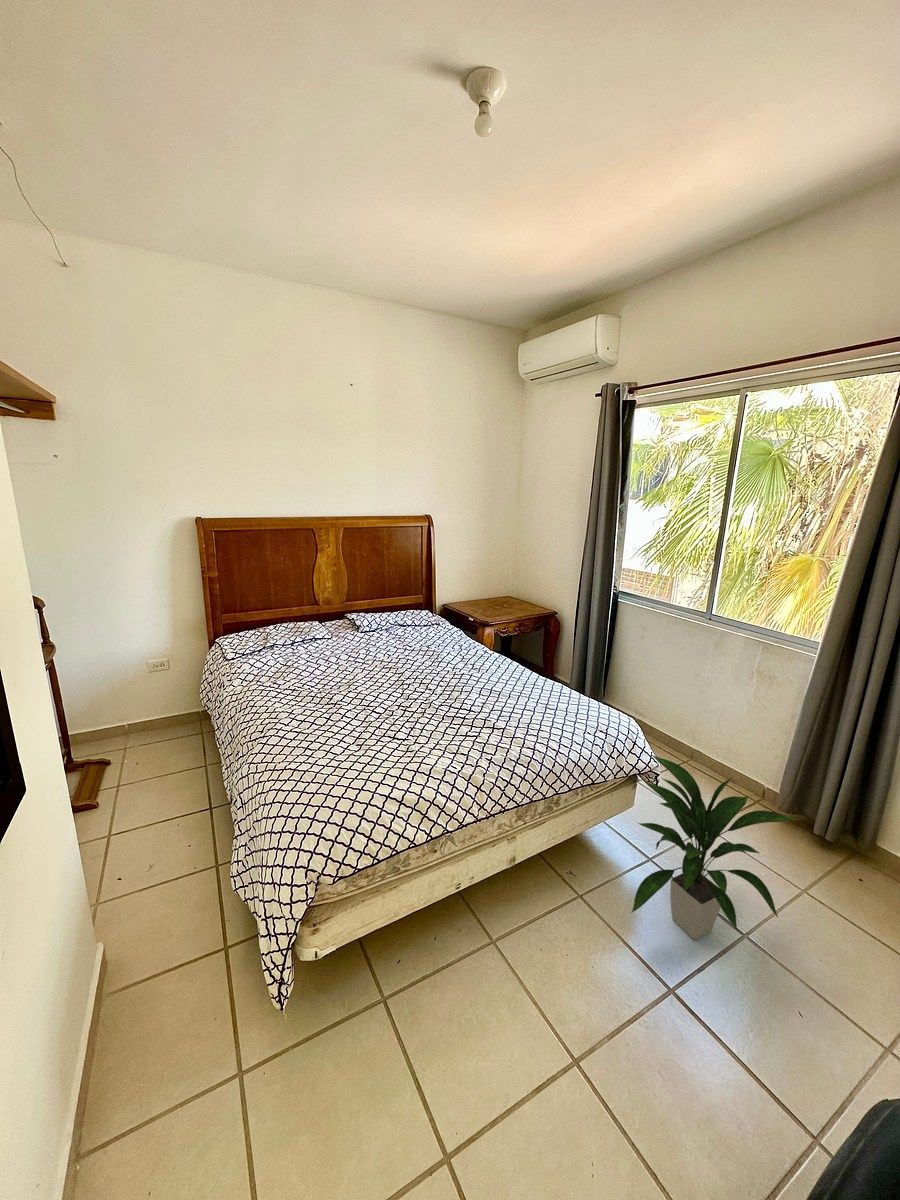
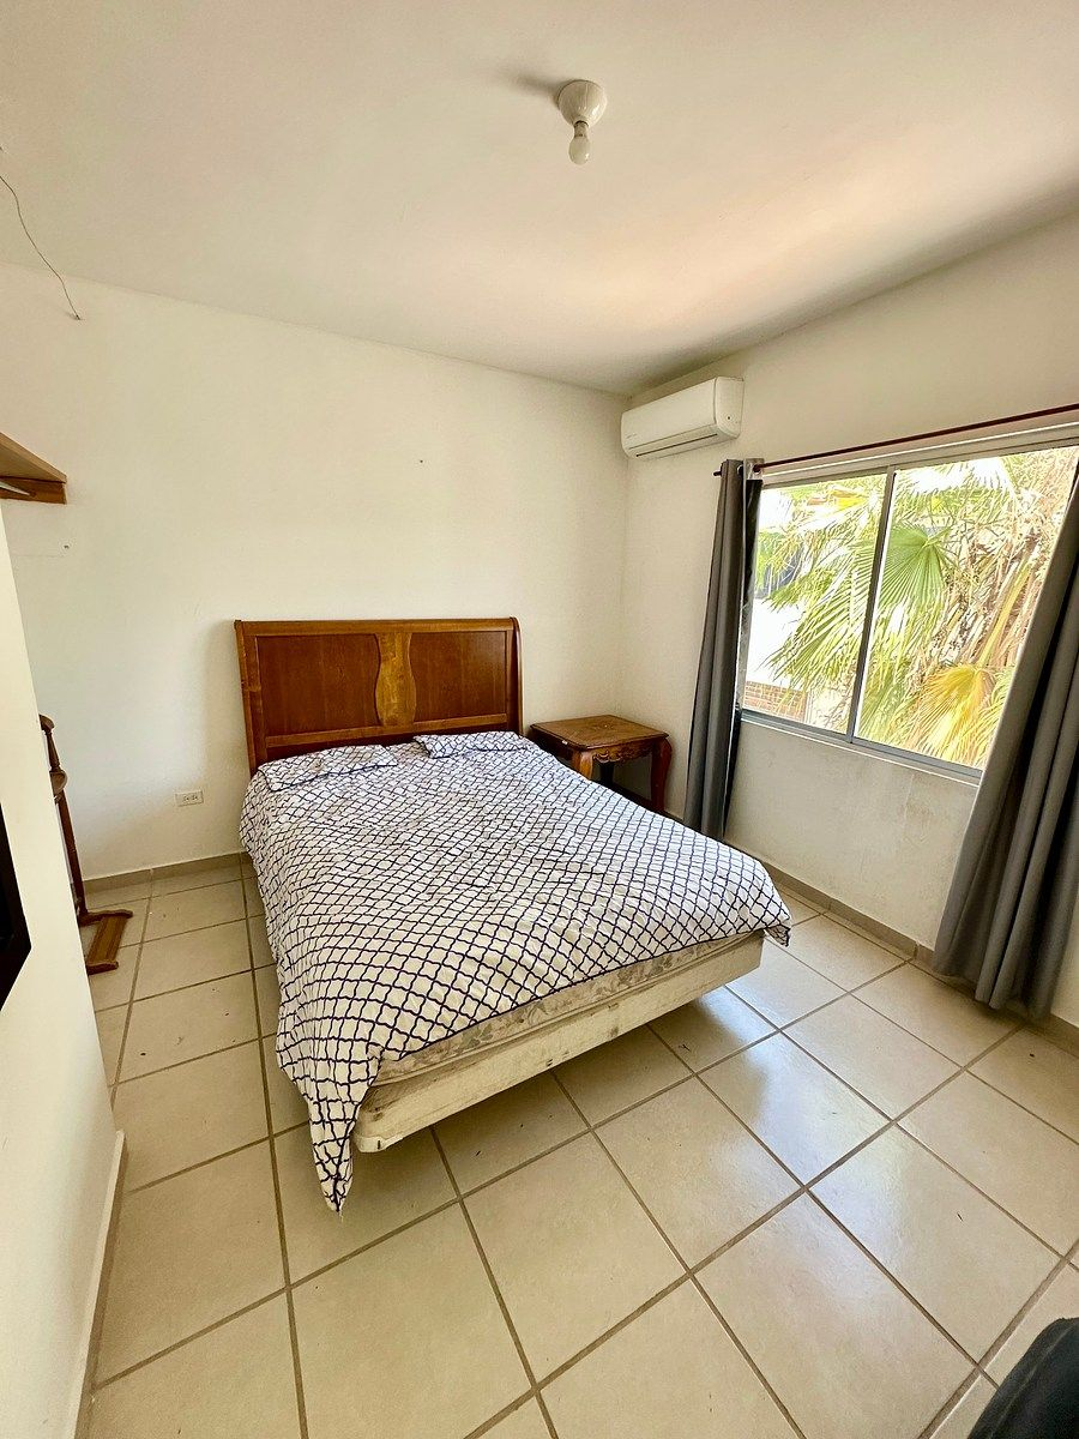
- indoor plant [630,753,798,941]
